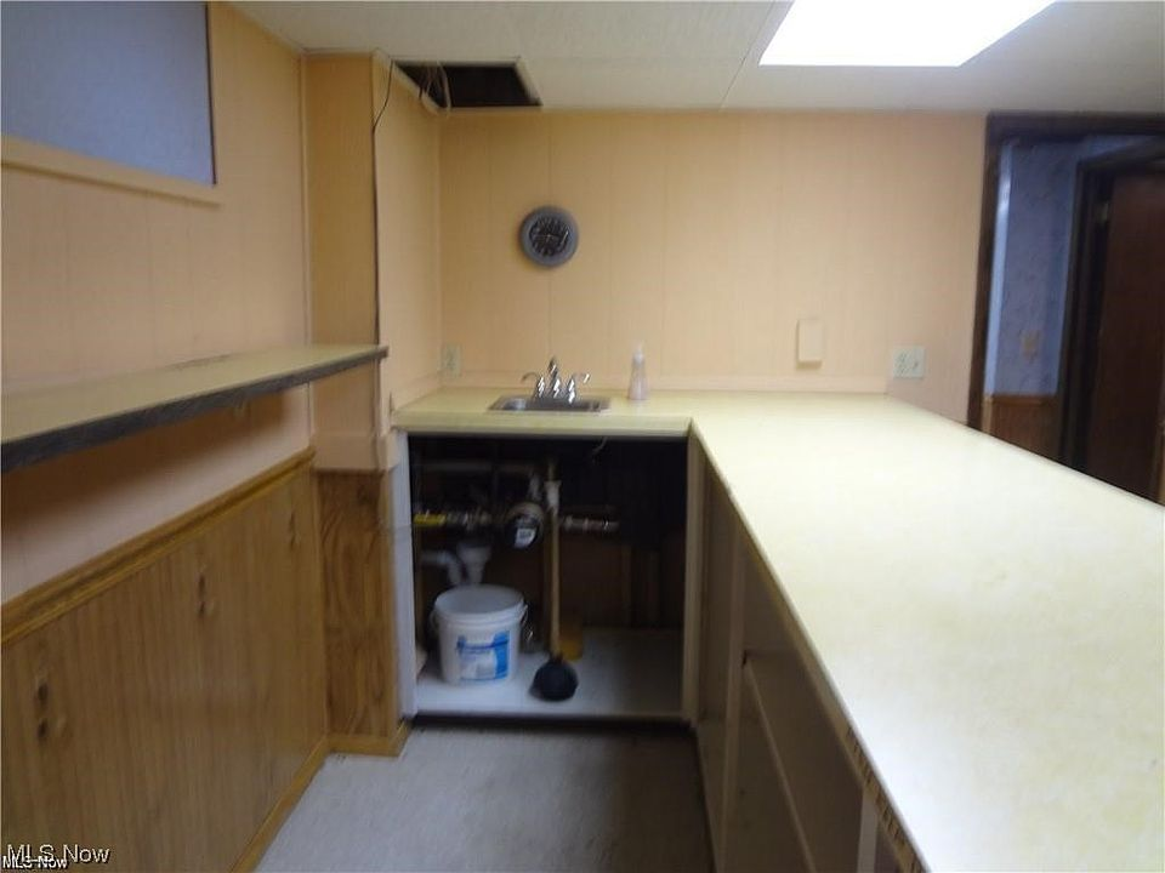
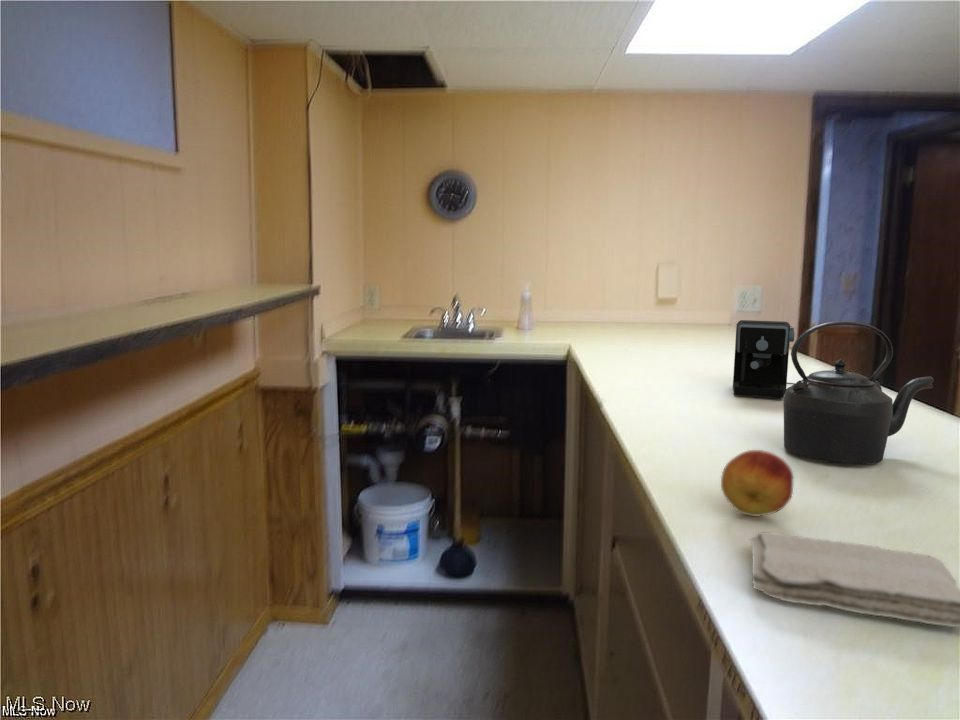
+ kettle [782,320,935,466]
+ fruit [720,449,795,517]
+ coffee maker [732,319,796,399]
+ washcloth [748,531,960,628]
